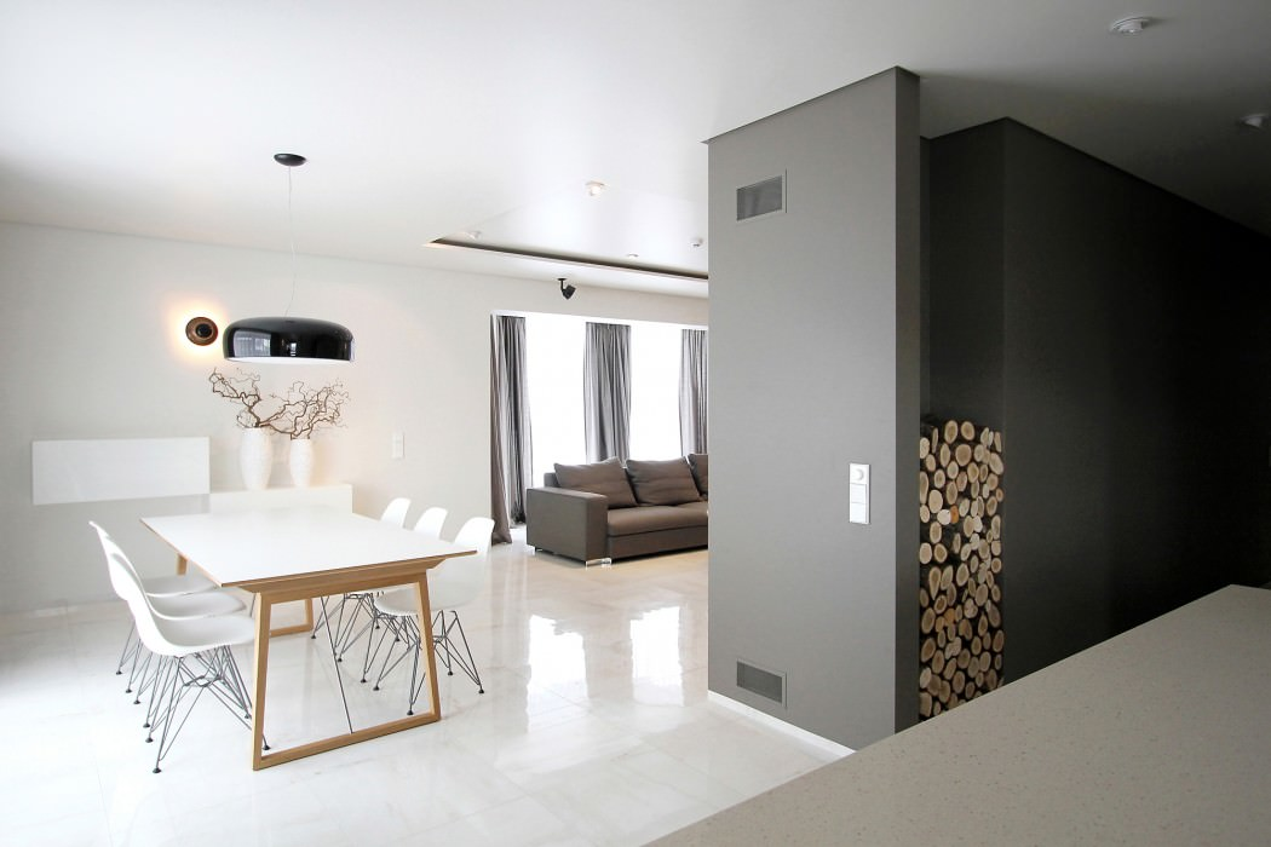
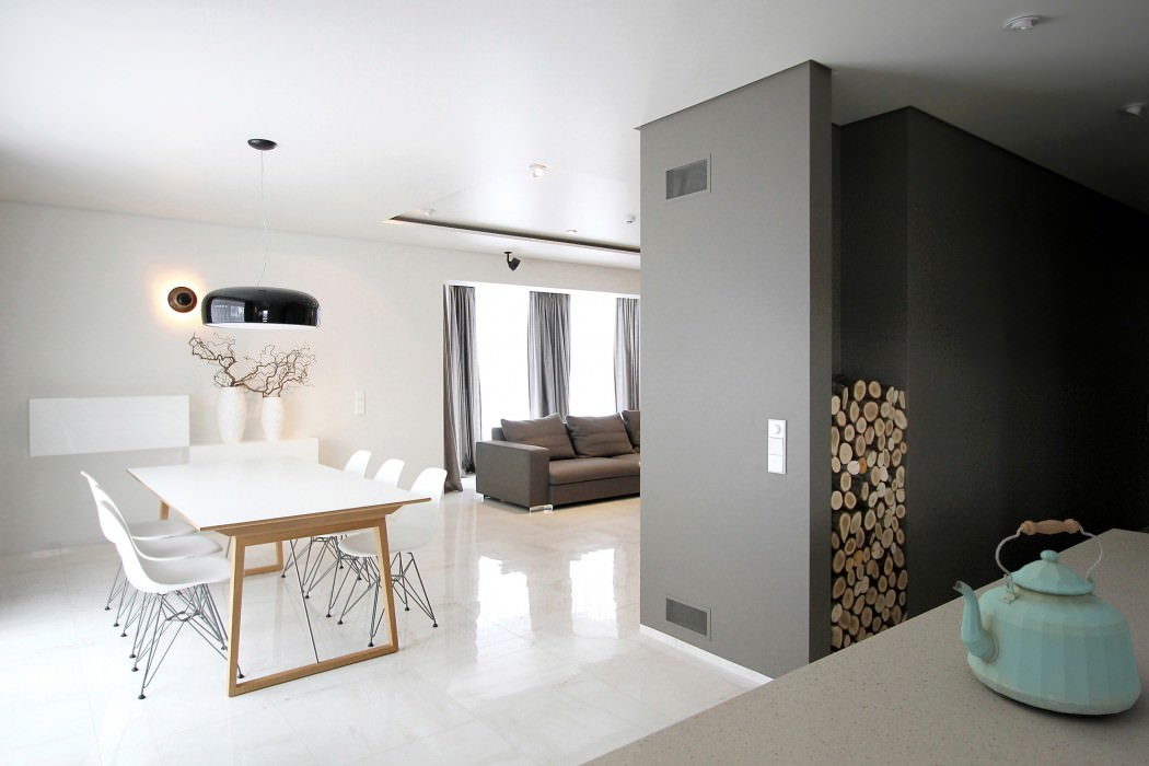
+ kettle [952,518,1142,716]
